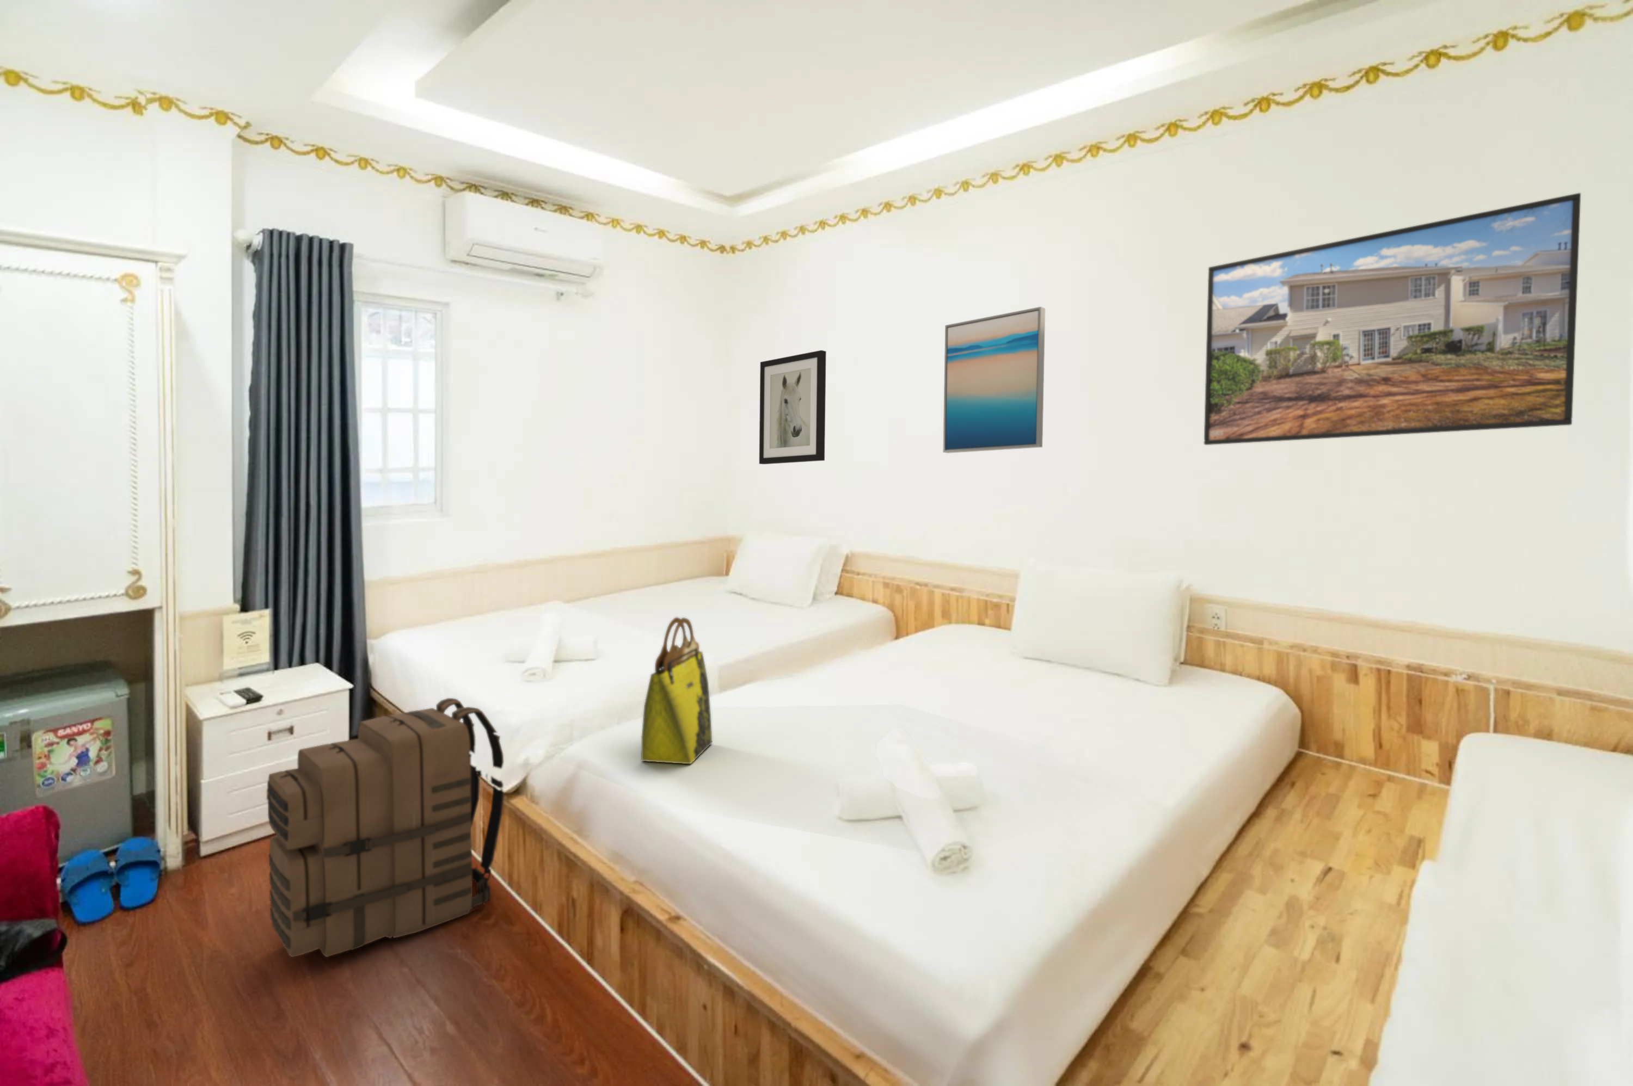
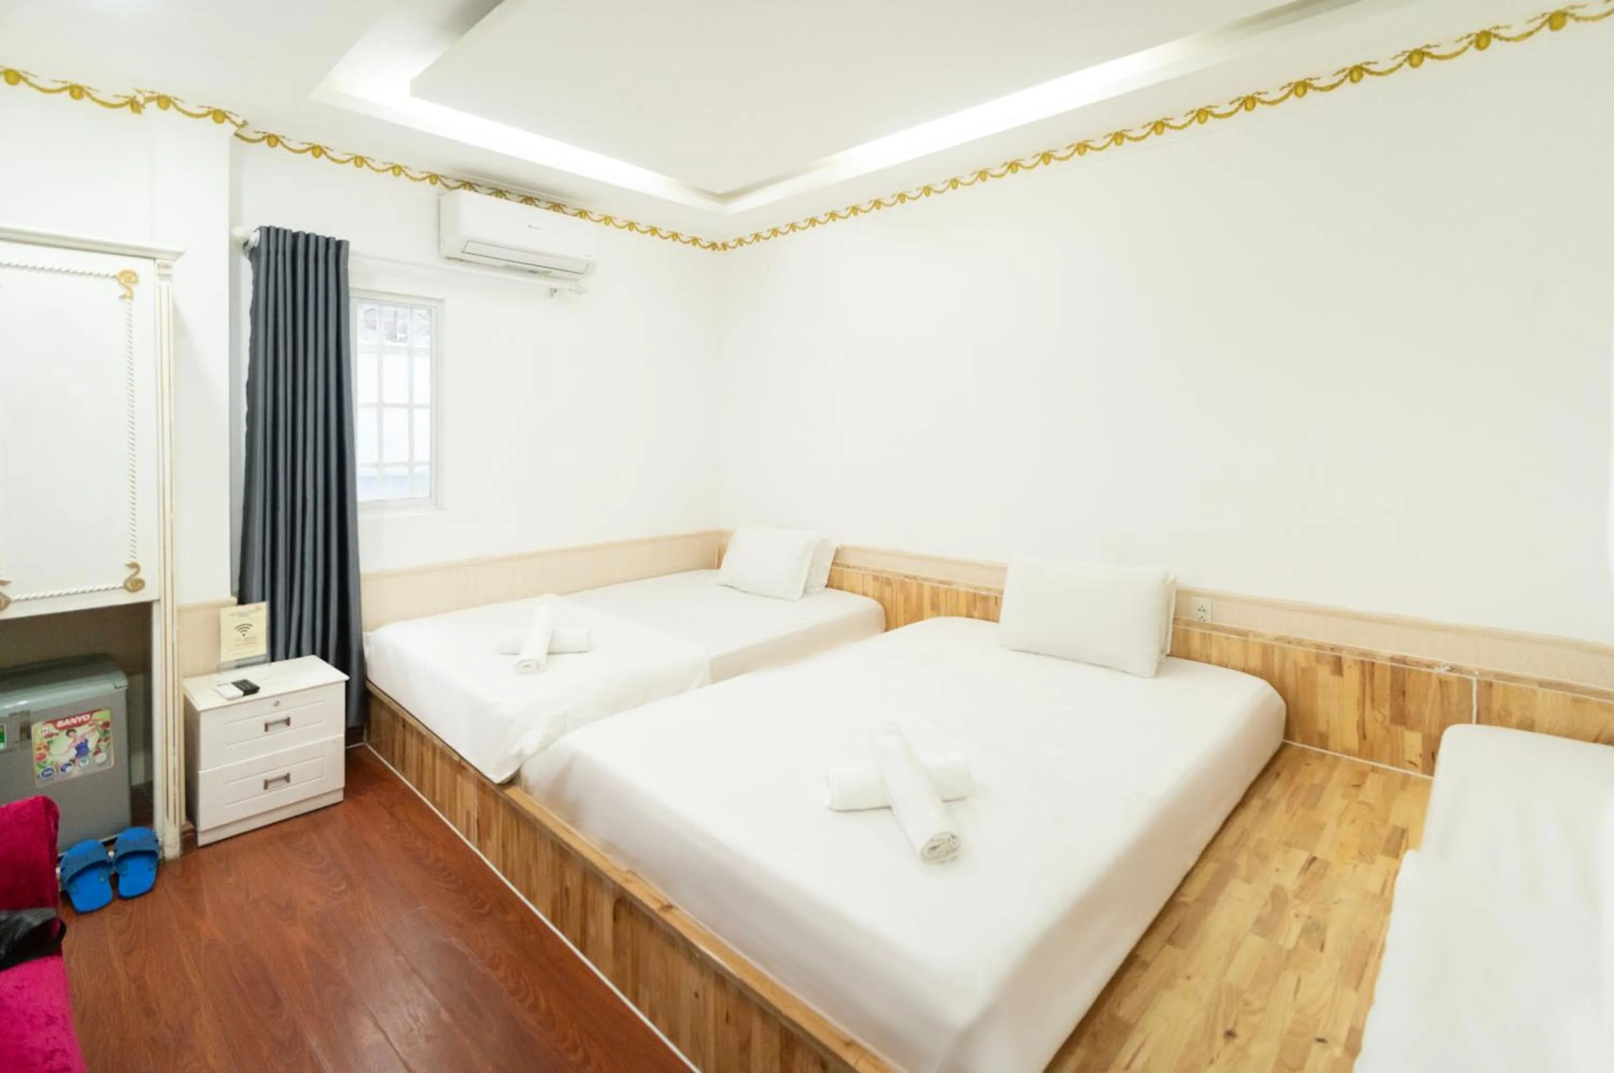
- backpack [267,697,506,958]
- wall art [942,307,1046,453]
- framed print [1204,192,1581,446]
- tote bag [640,617,713,765]
- wall art [759,350,827,464]
